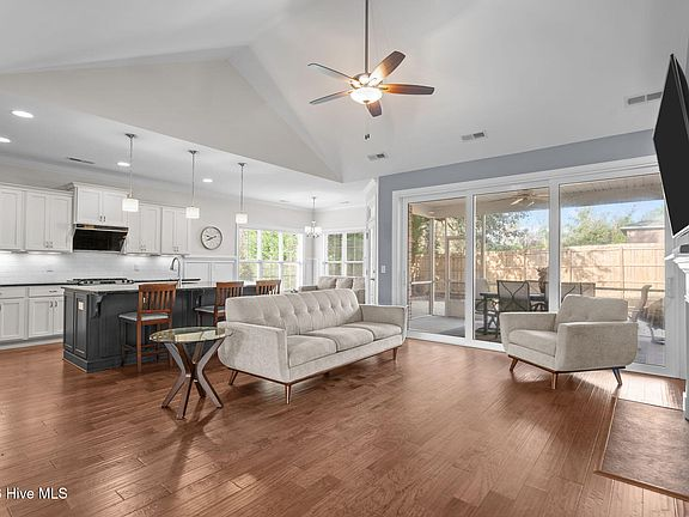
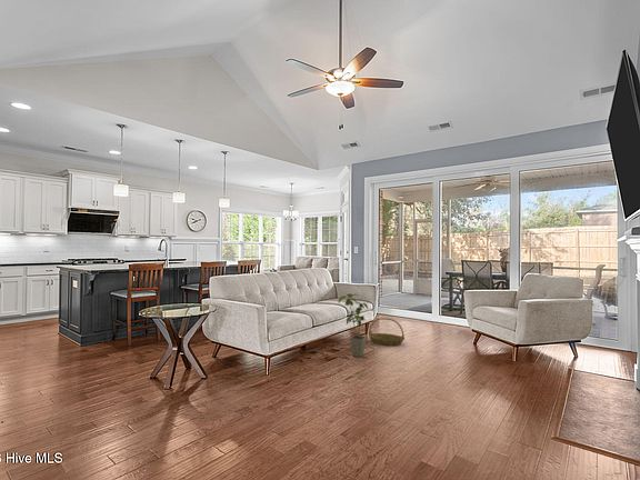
+ house plant [338,292,369,358]
+ basket [368,317,406,347]
